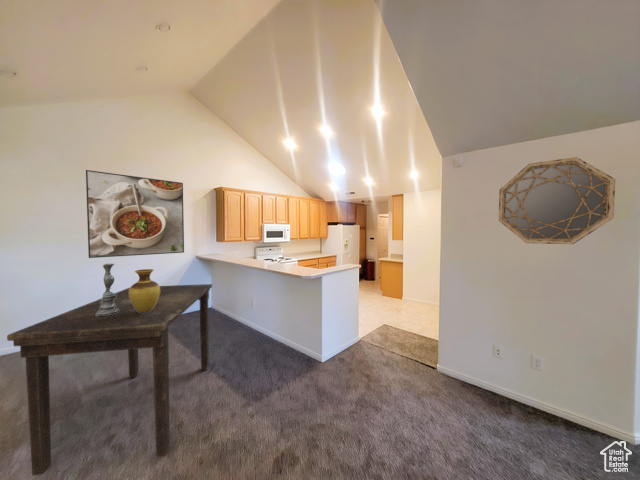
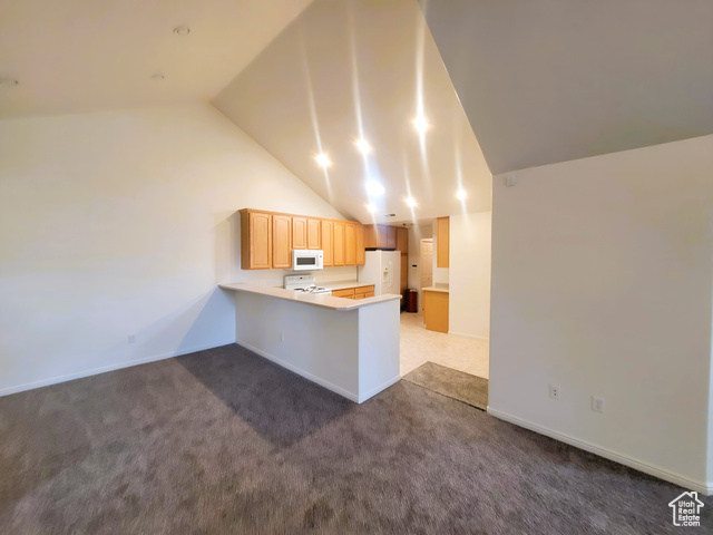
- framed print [85,169,185,259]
- home mirror [498,156,616,245]
- candlestick [96,263,119,316]
- vase [129,268,160,313]
- dining table [6,283,213,476]
